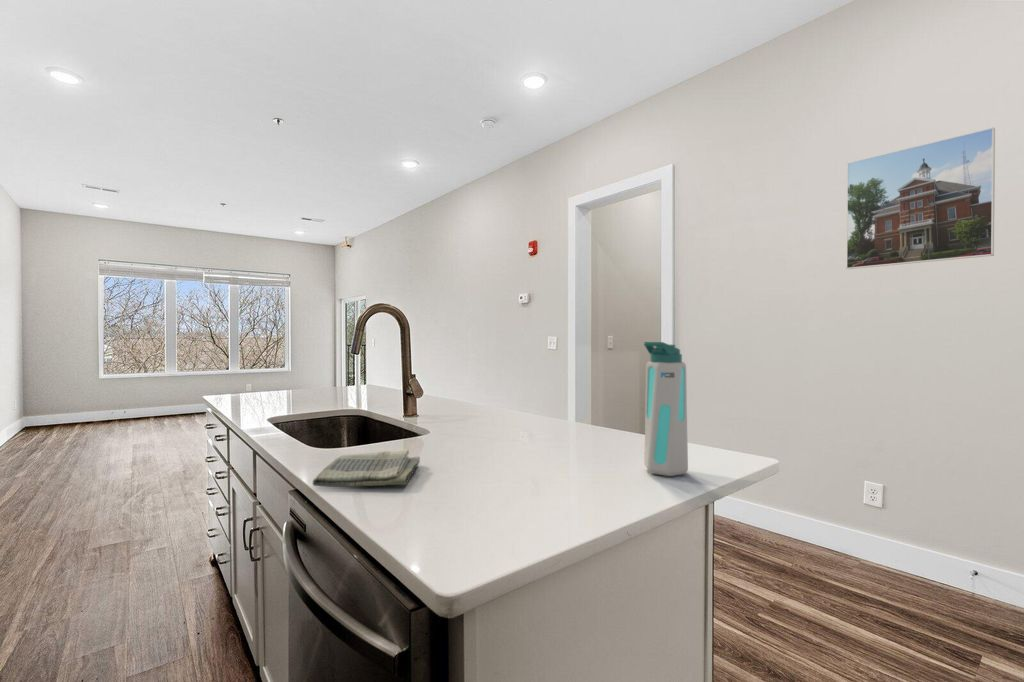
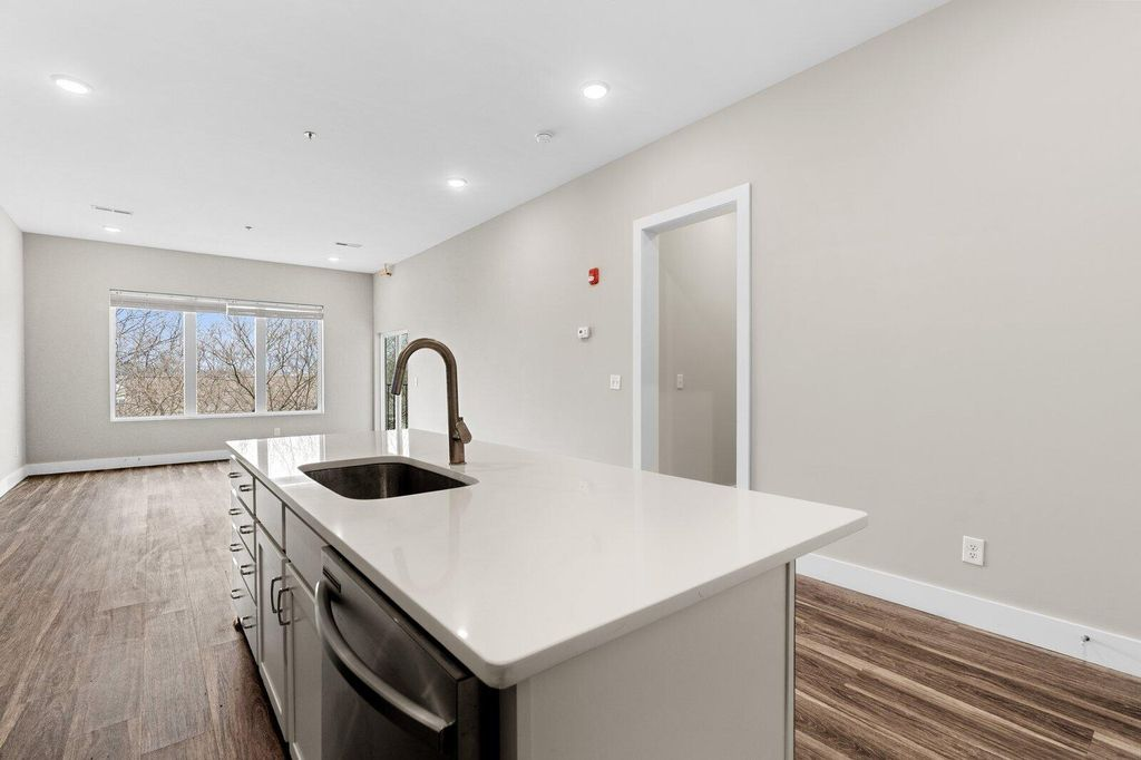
- water bottle [643,341,689,477]
- dish towel [312,448,421,488]
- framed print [845,127,996,270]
